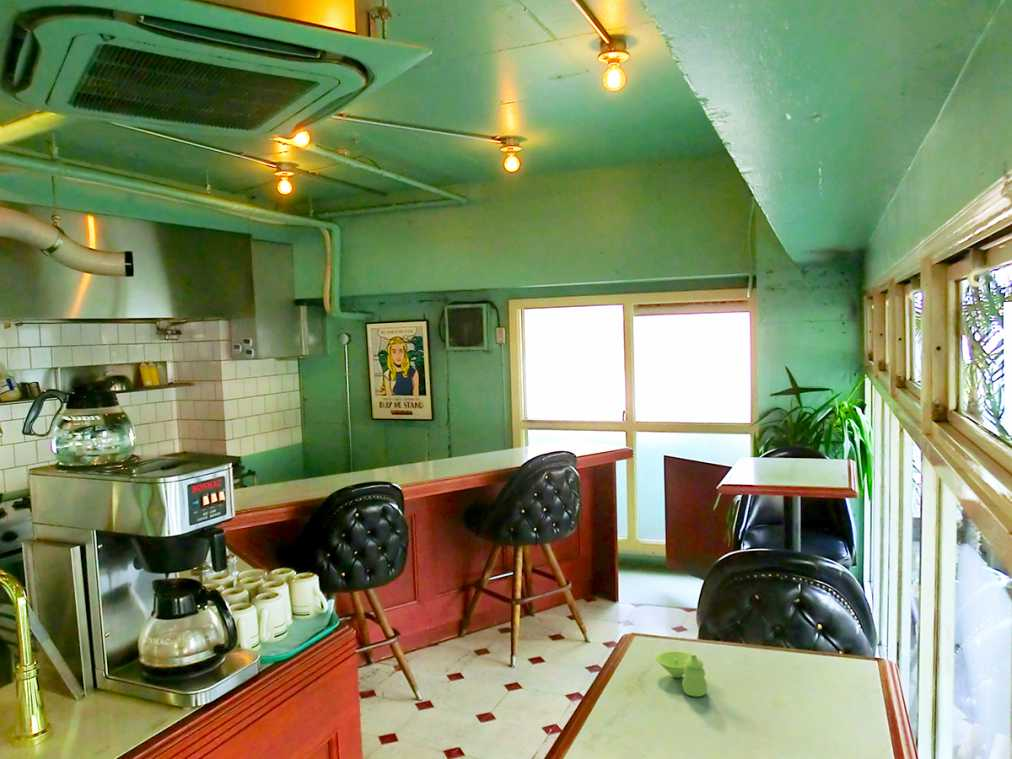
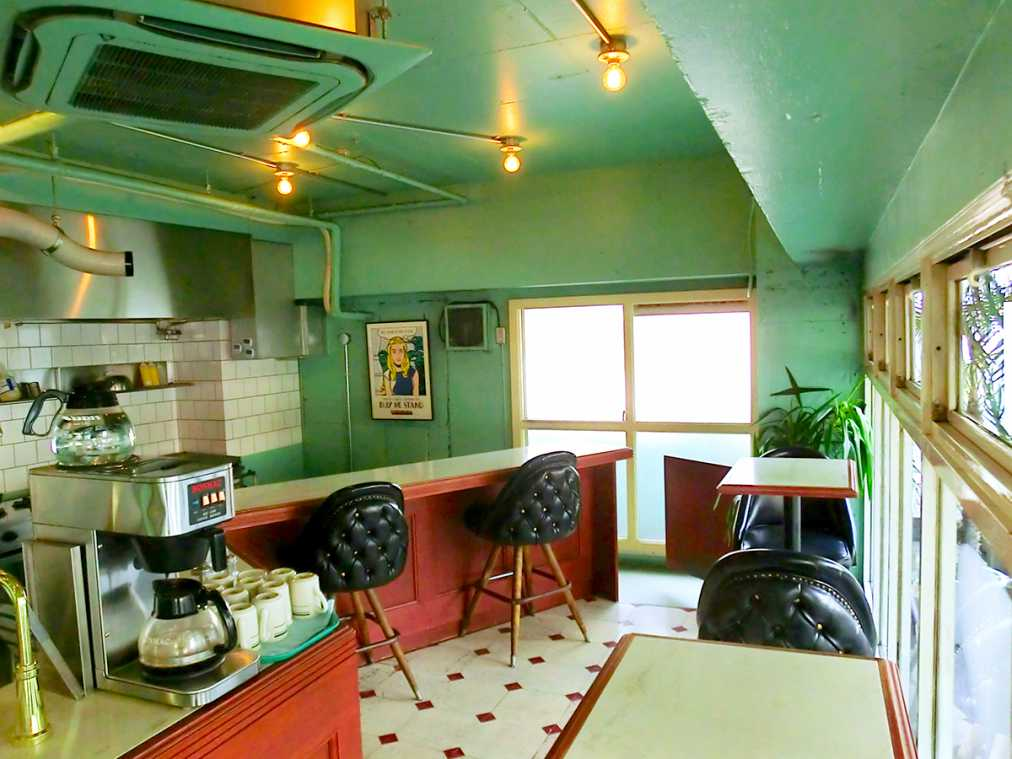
- sugar bowl [655,650,708,698]
